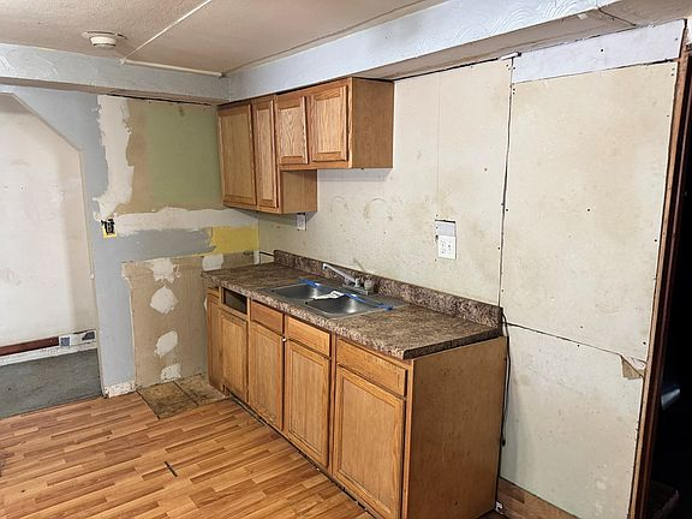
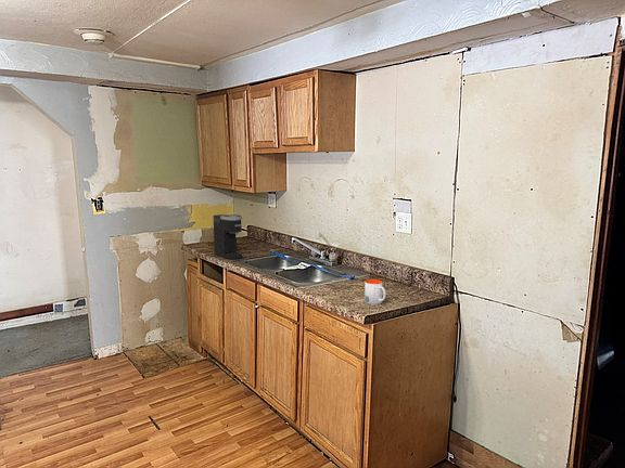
+ mug [363,278,387,306]
+ coffee maker [212,213,243,260]
